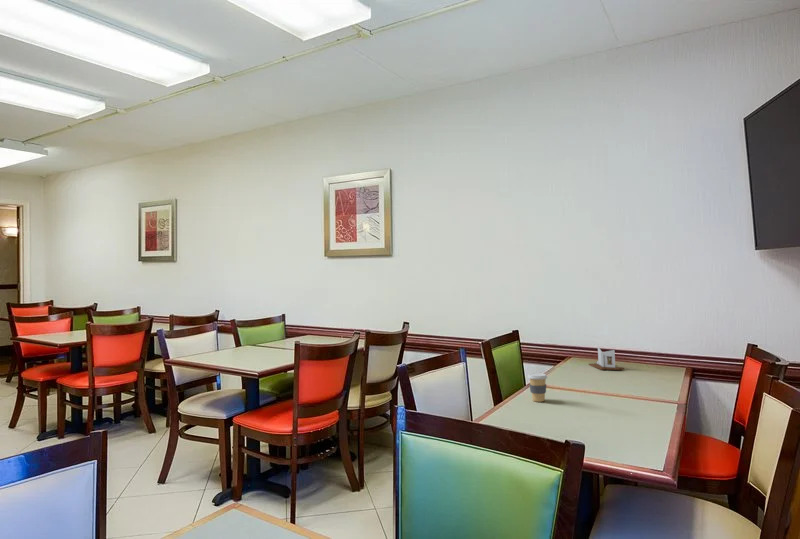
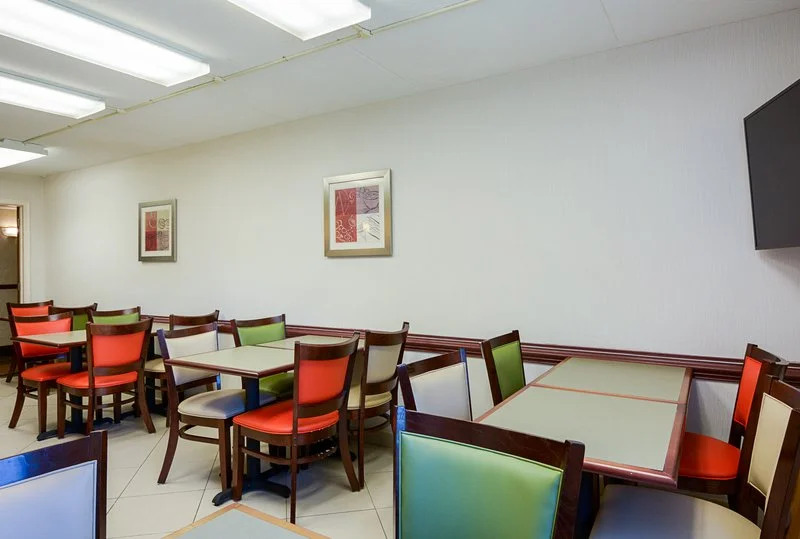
- coffee cup [527,372,548,403]
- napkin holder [588,346,625,371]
